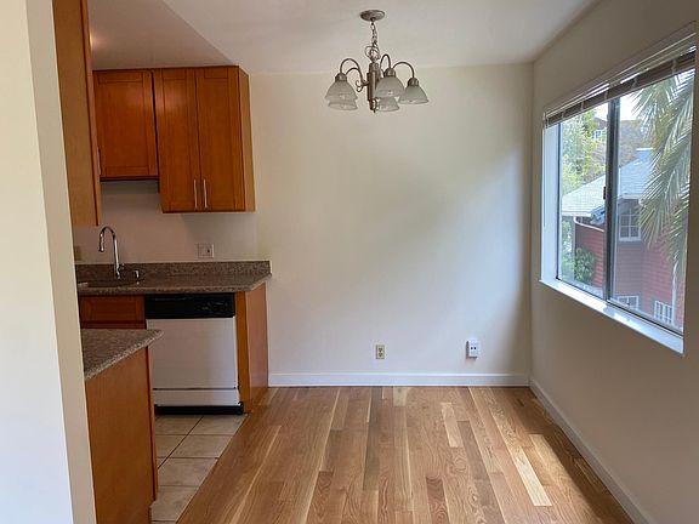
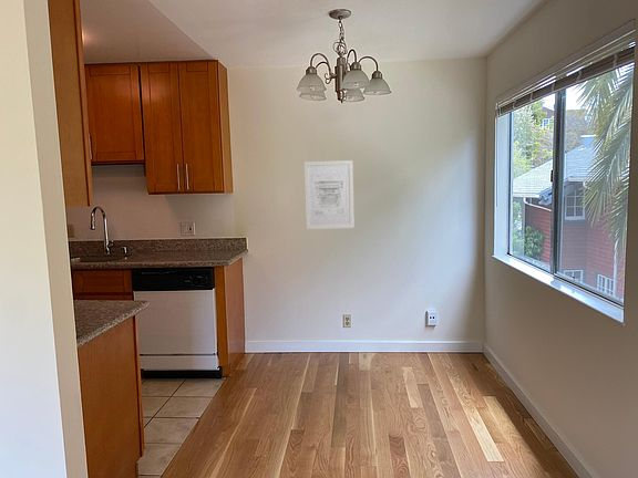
+ wall art [303,159,356,230]
